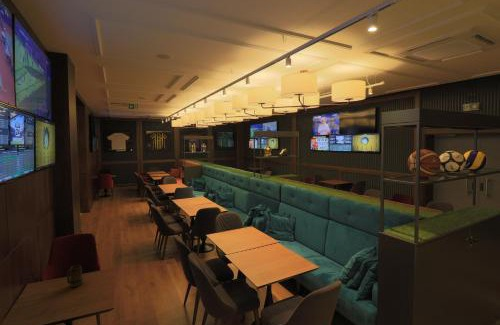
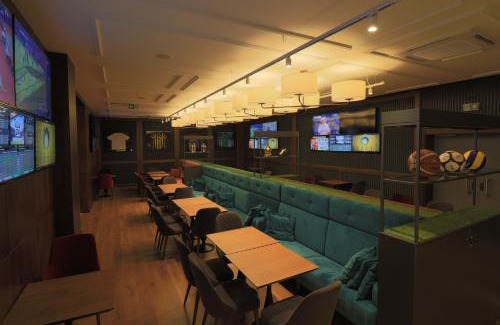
- beer mug [66,264,84,288]
